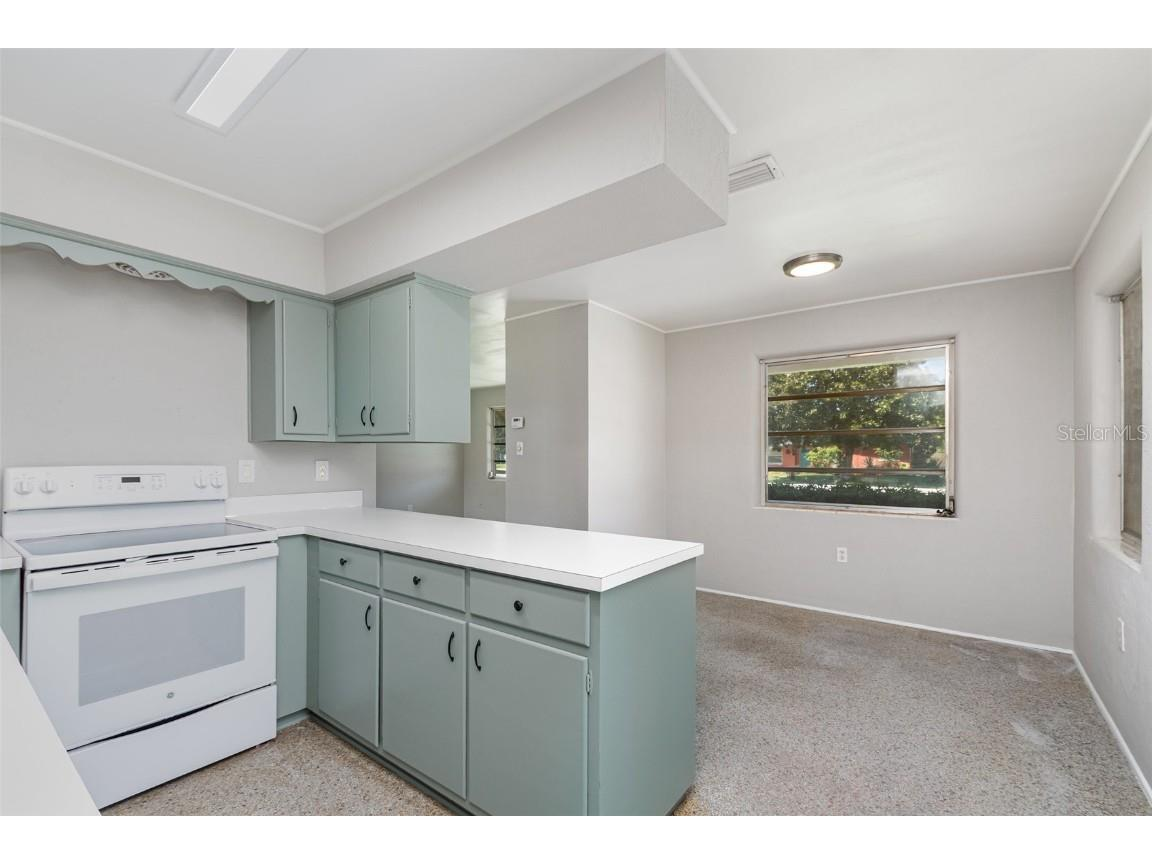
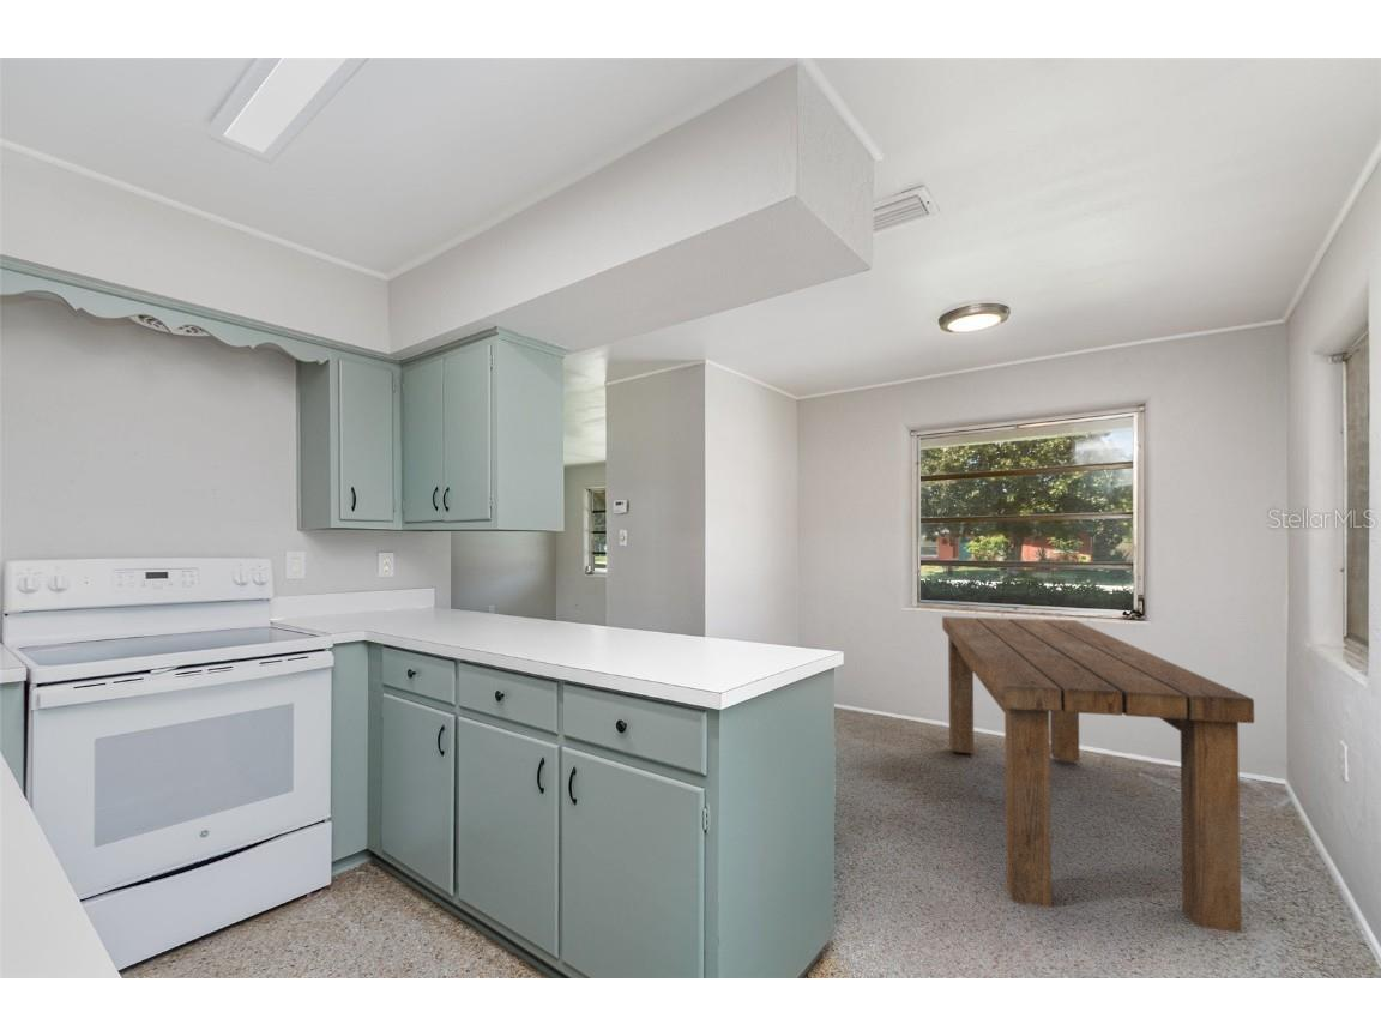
+ dining table [941,615,1255,934]
